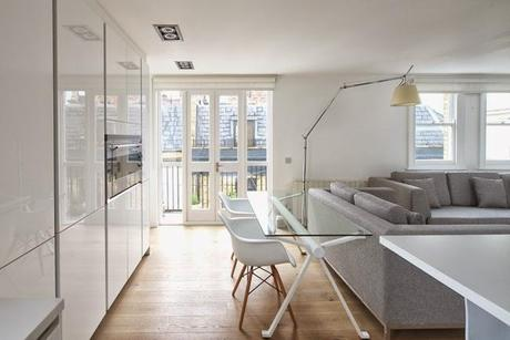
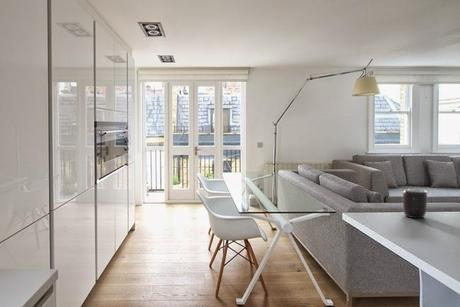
+ mug [402,188,428,219]
